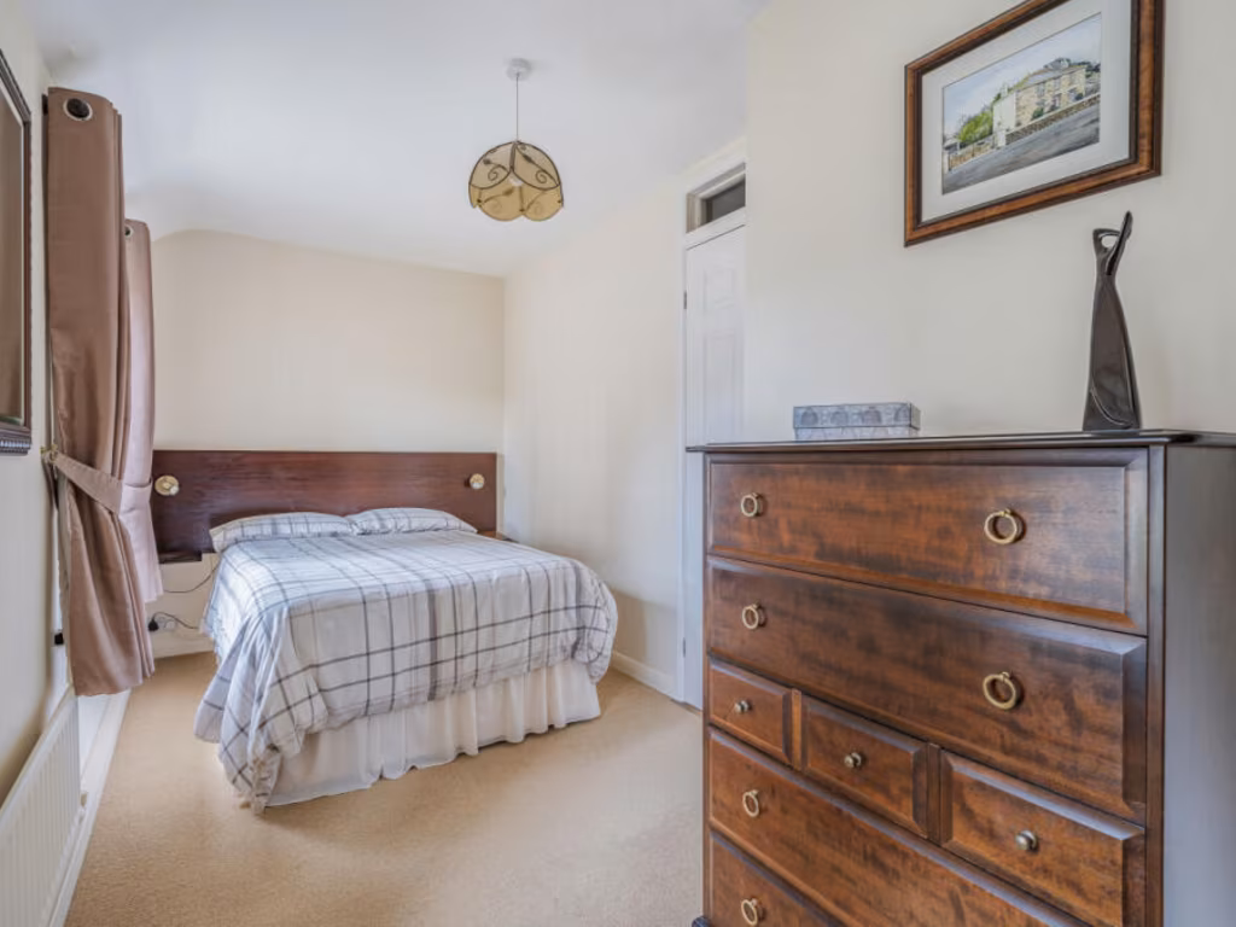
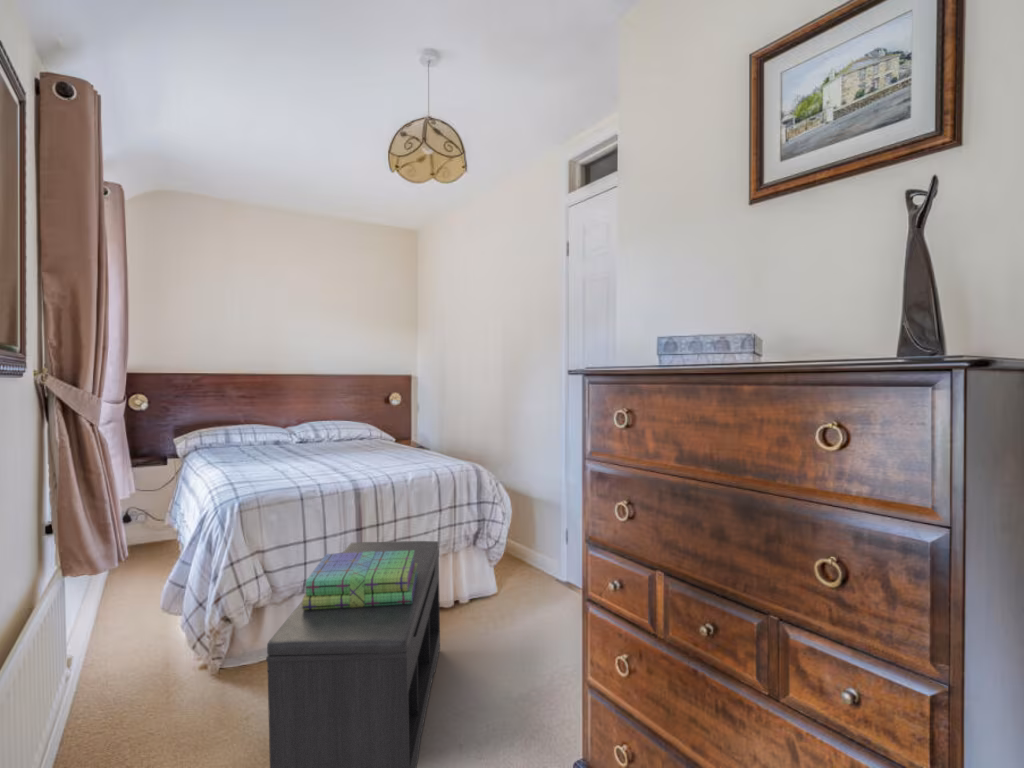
+ bench [265,540,441,768]
+ stack of books [301,550,418,610]
